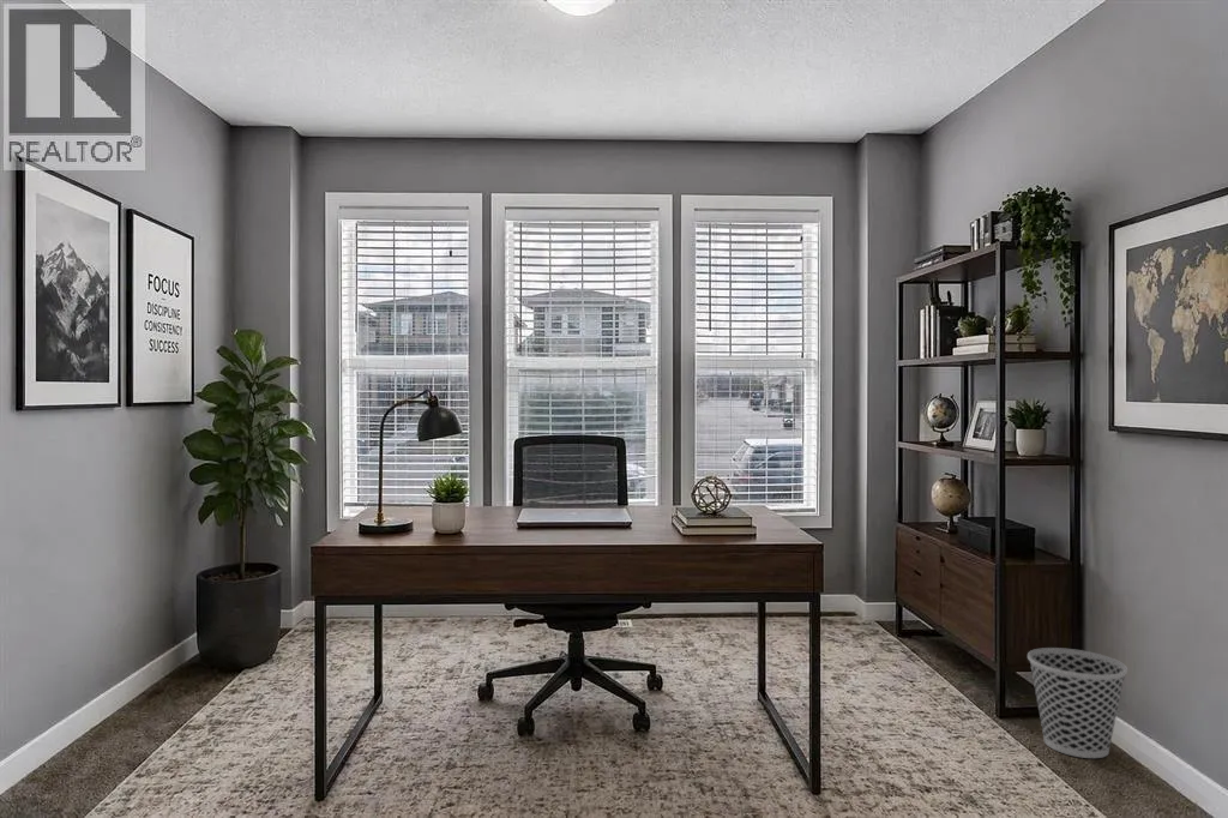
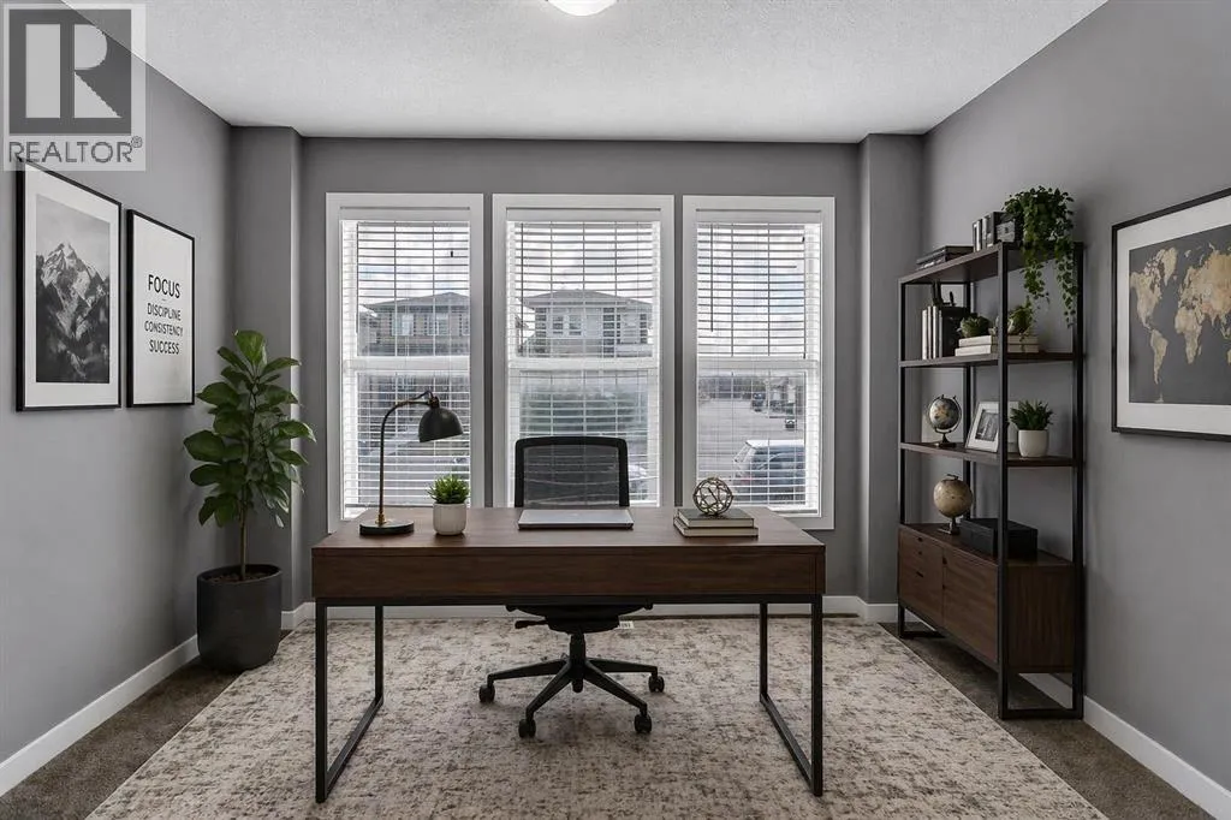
- wastebasket [1027,646,1128,759]
